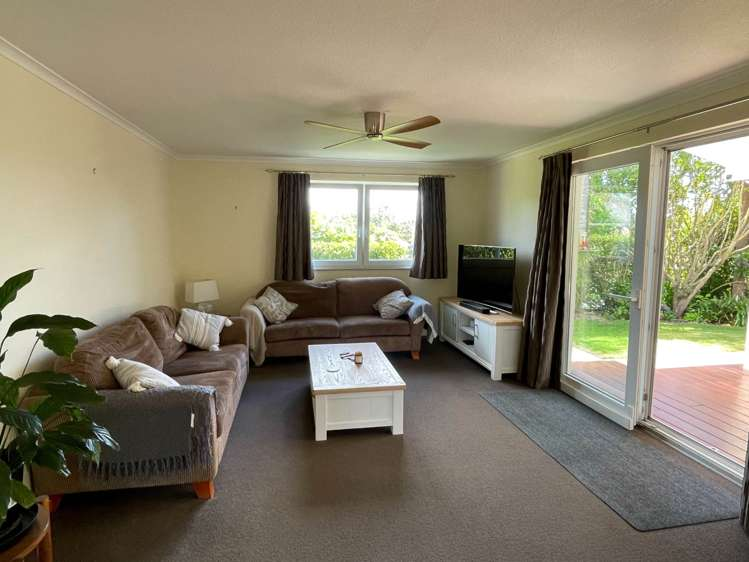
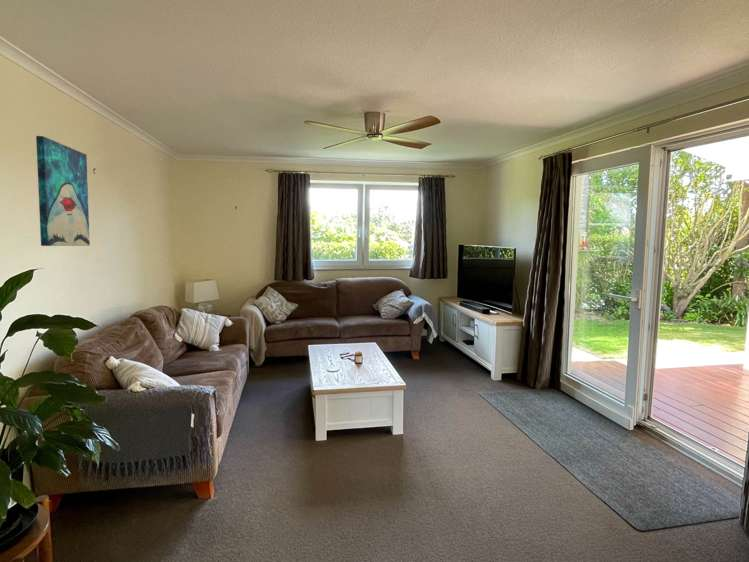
+ wall art [35,135,91,247]
